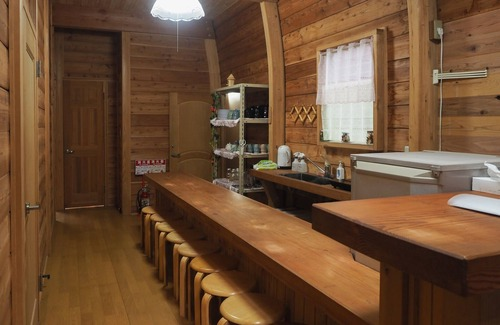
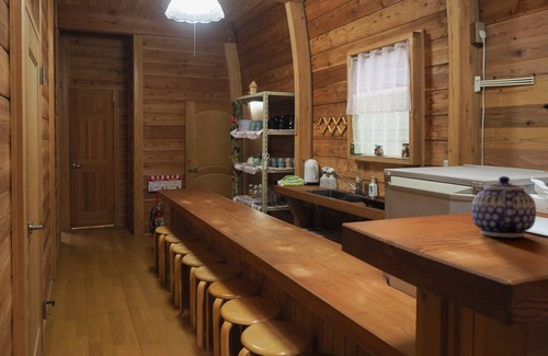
+ teapot [470,175,537,239]
